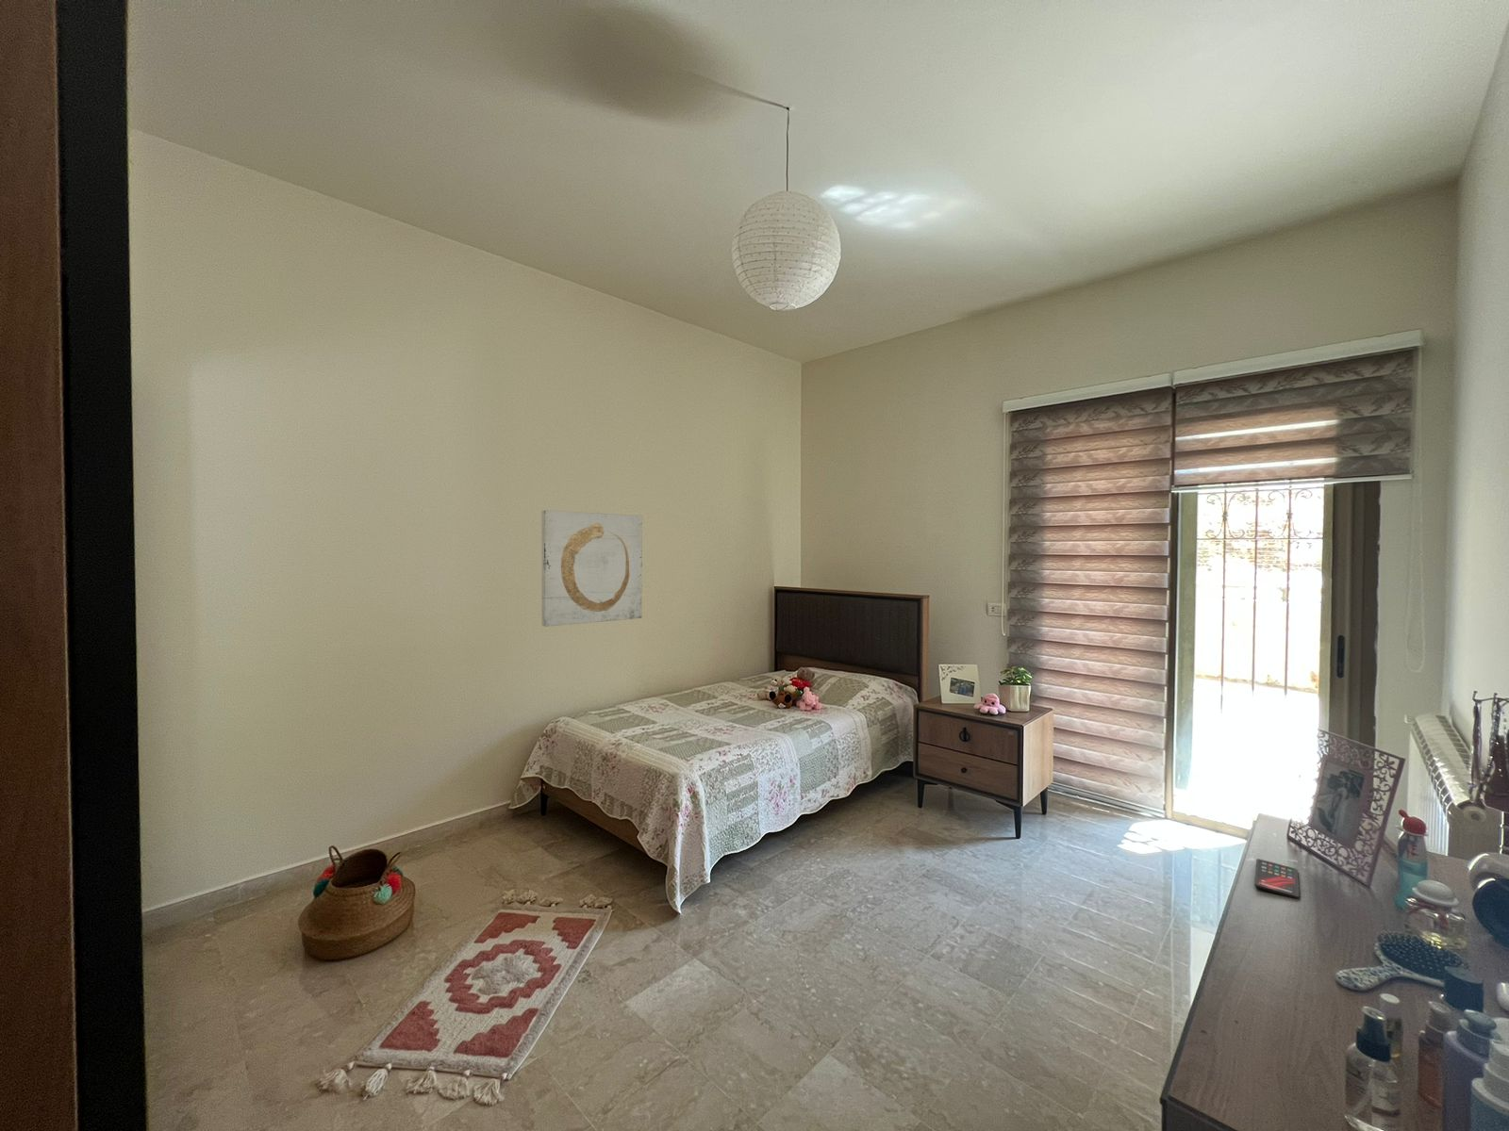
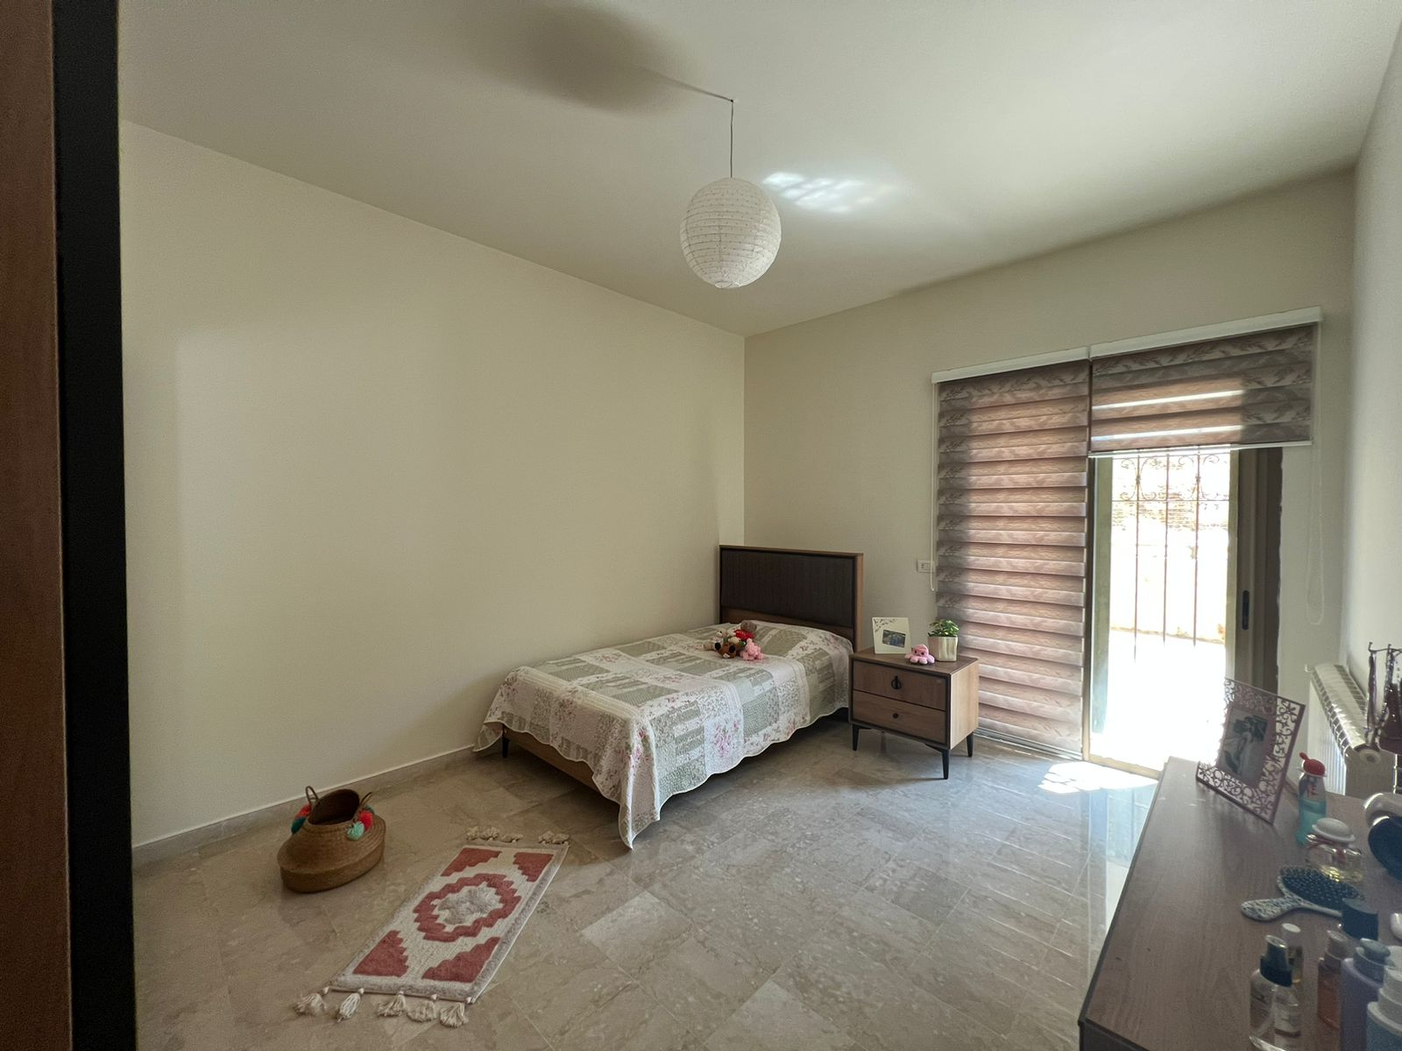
- wall art [541,508,643,627]
- smartphone [1254,858,1301,901]
